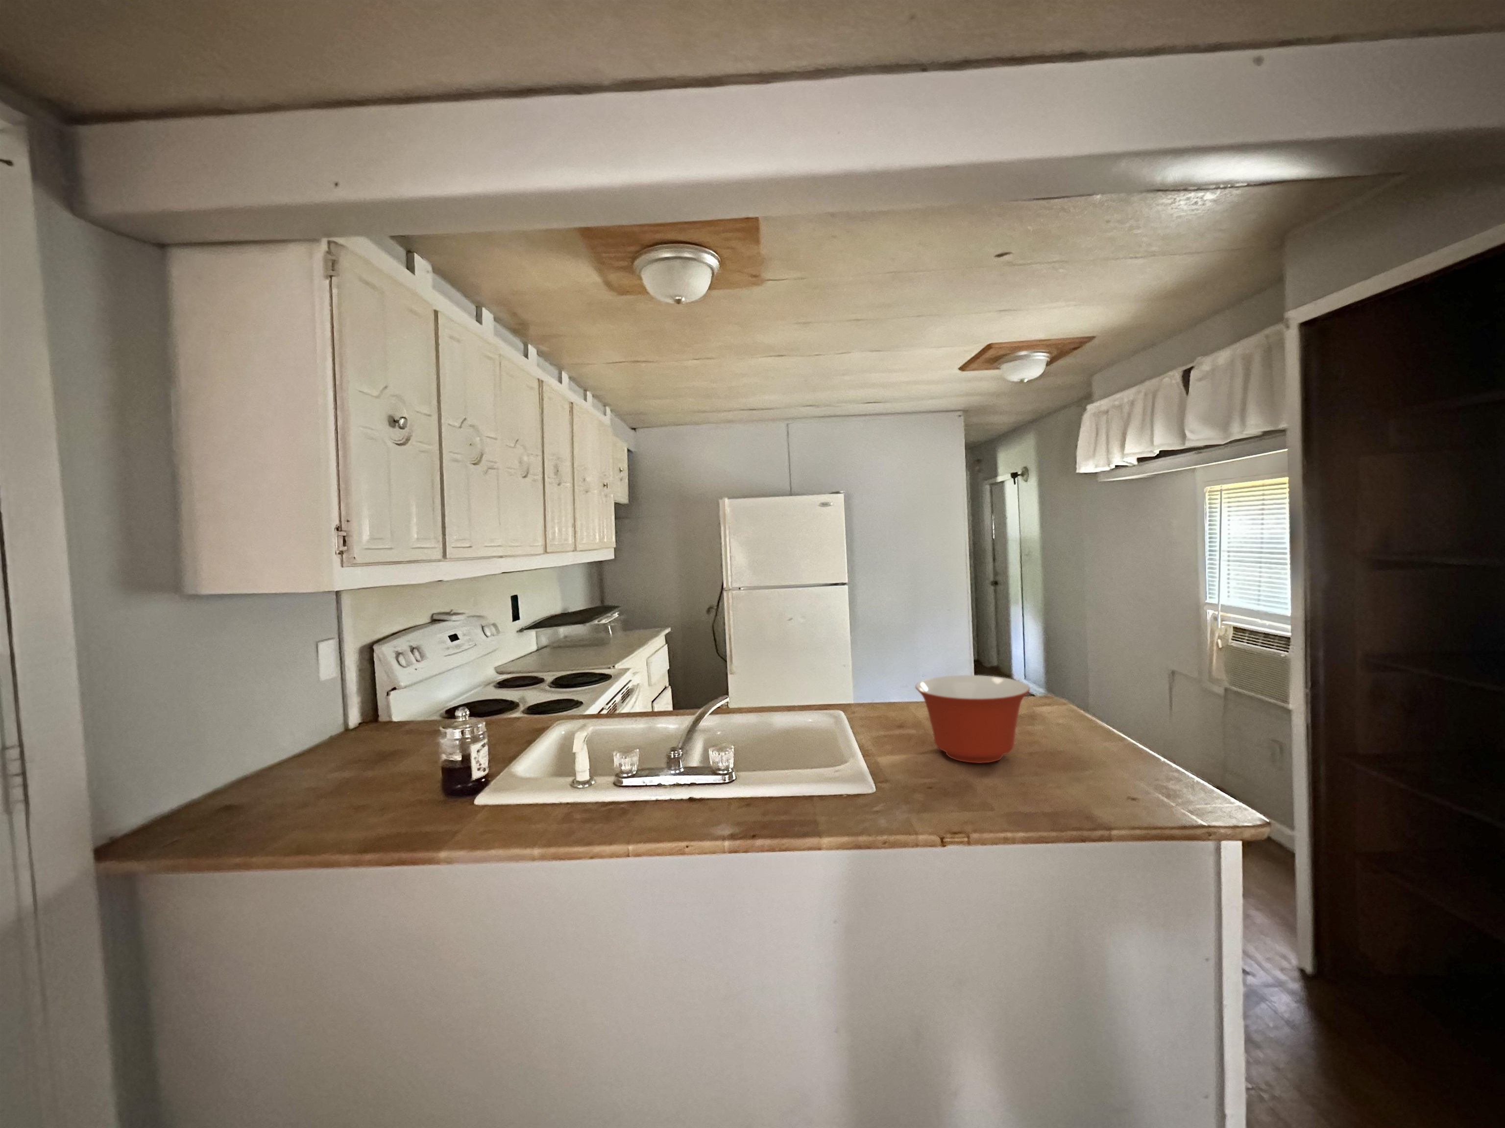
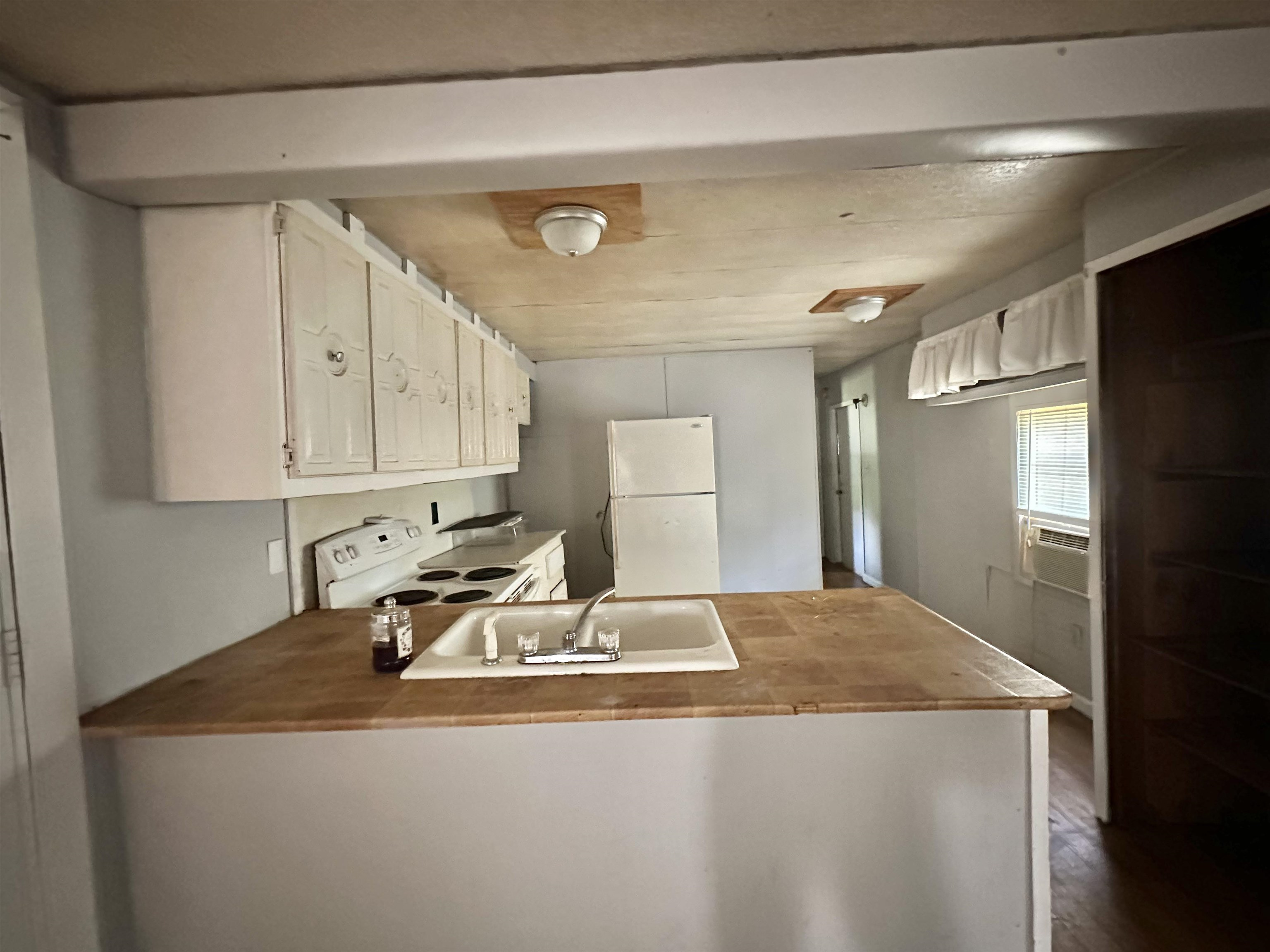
- mixing bowl [915,674,1030,764]
